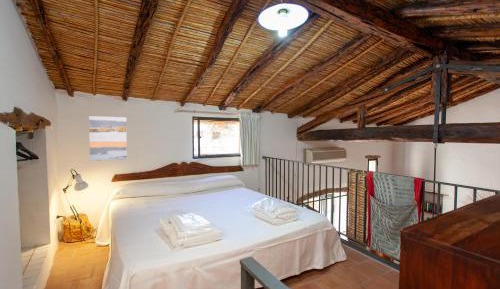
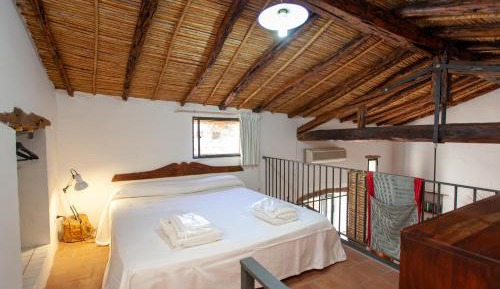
- wall art [88,115,128,162]
